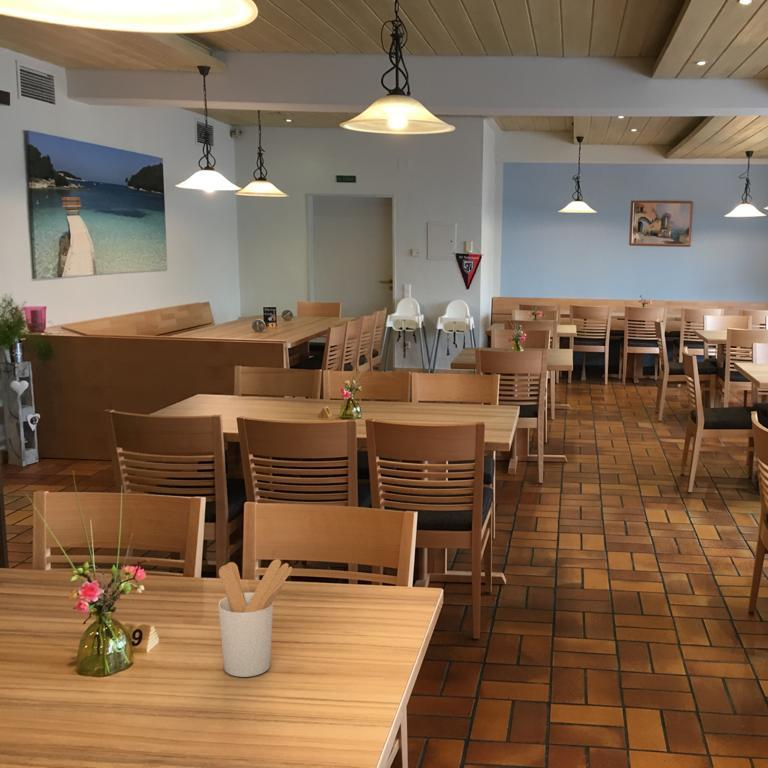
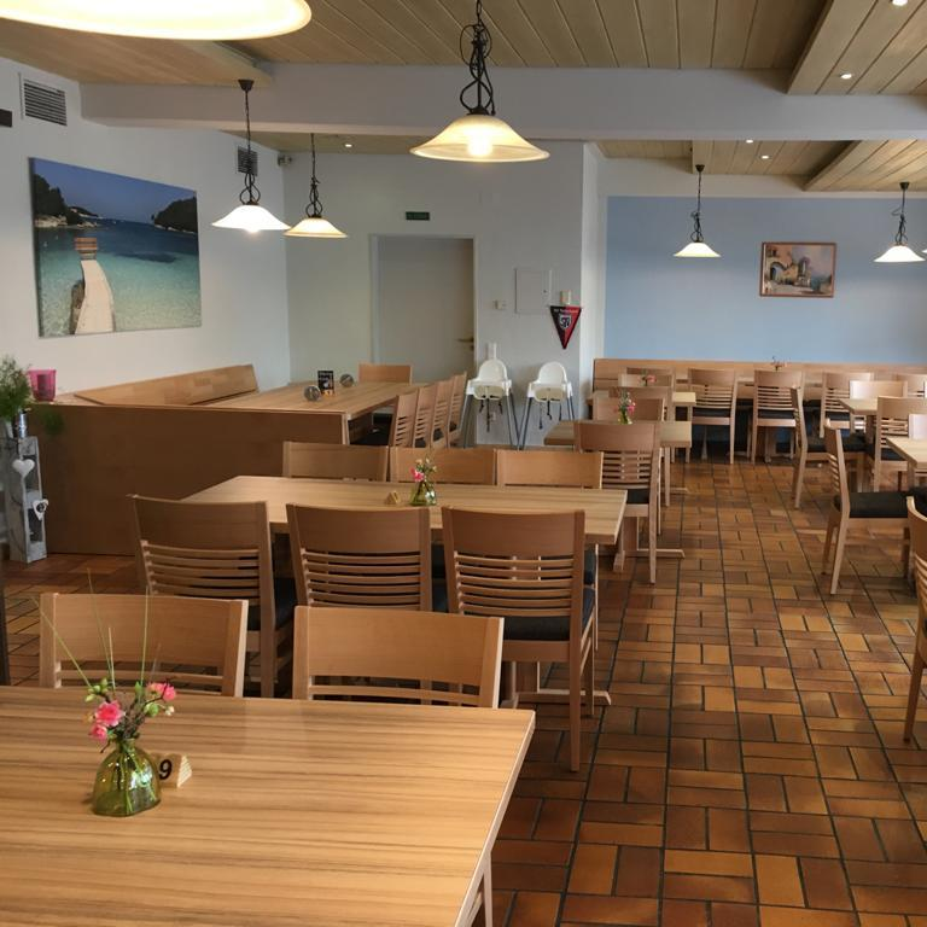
- utensil holder [217,558,293,678]
